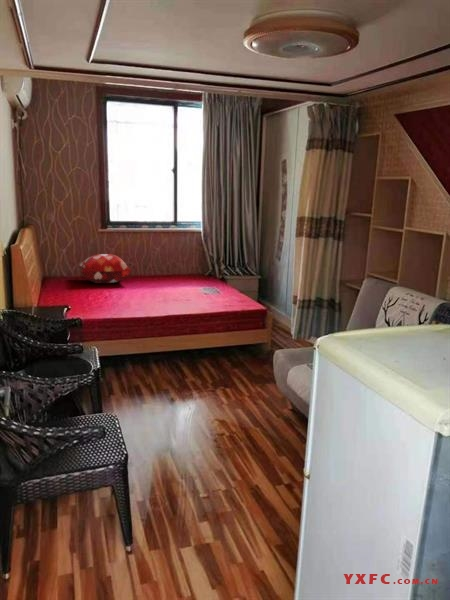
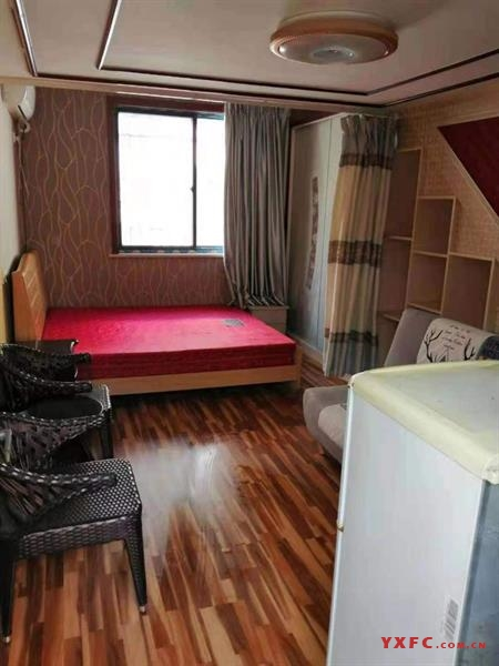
- decorative pillow [78,253,133,284]
